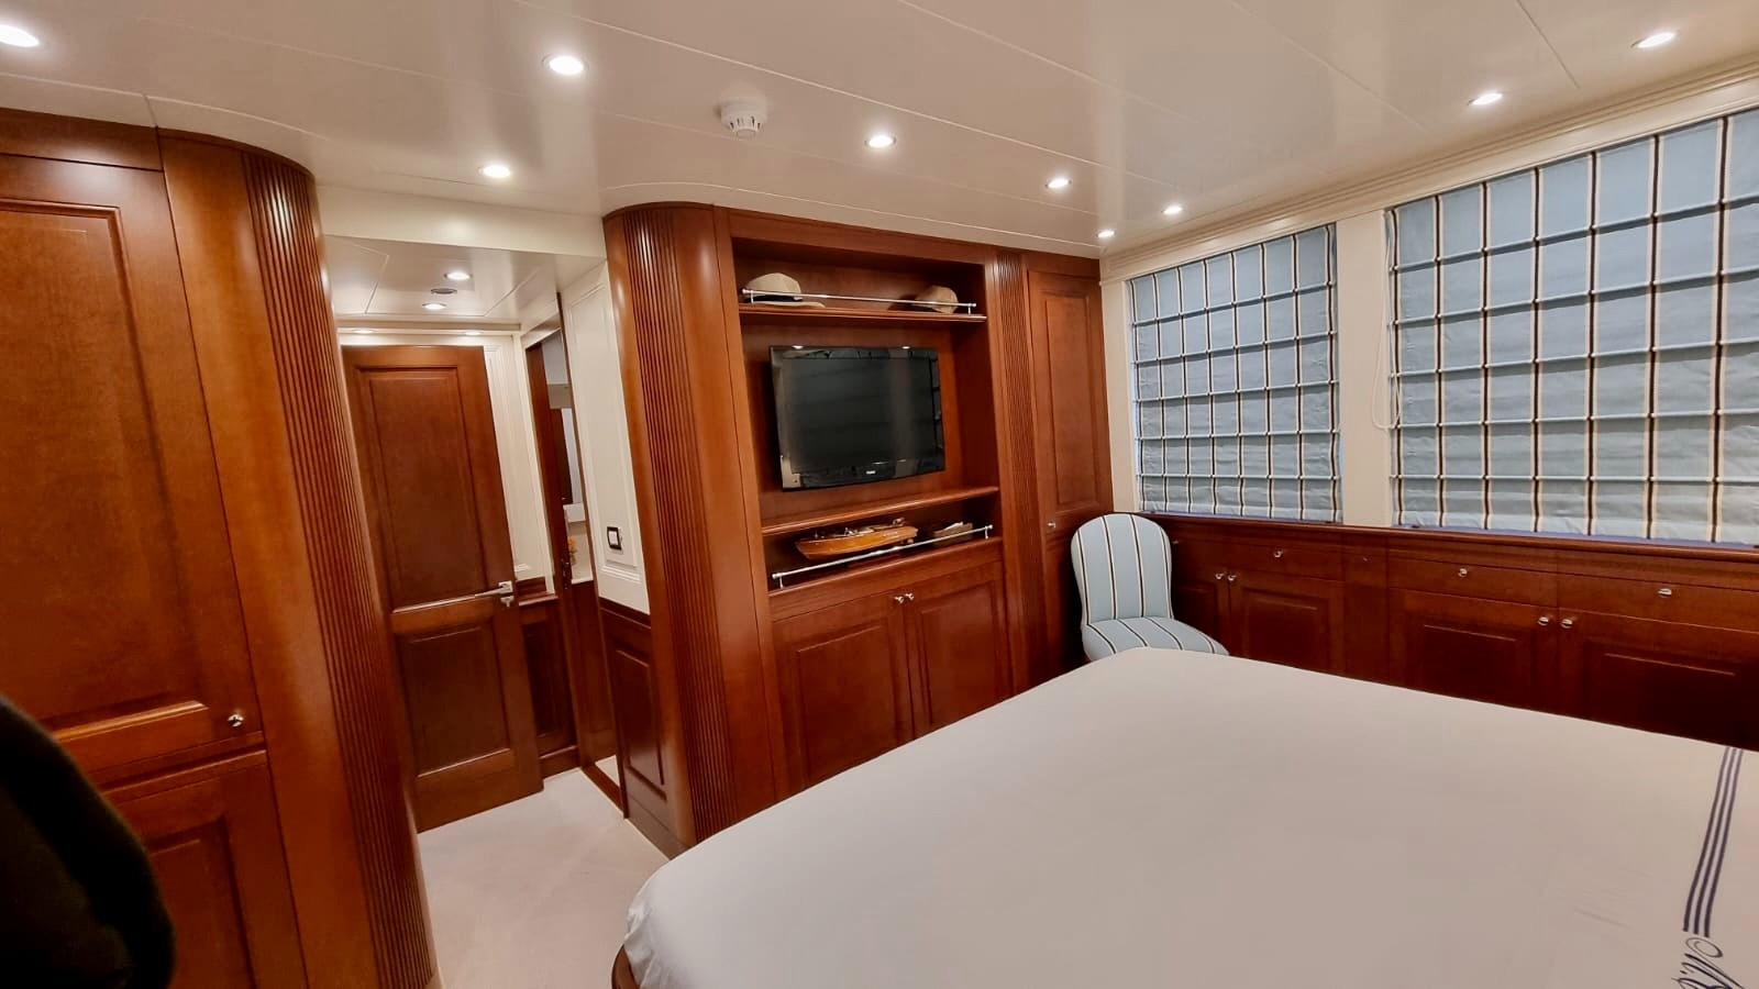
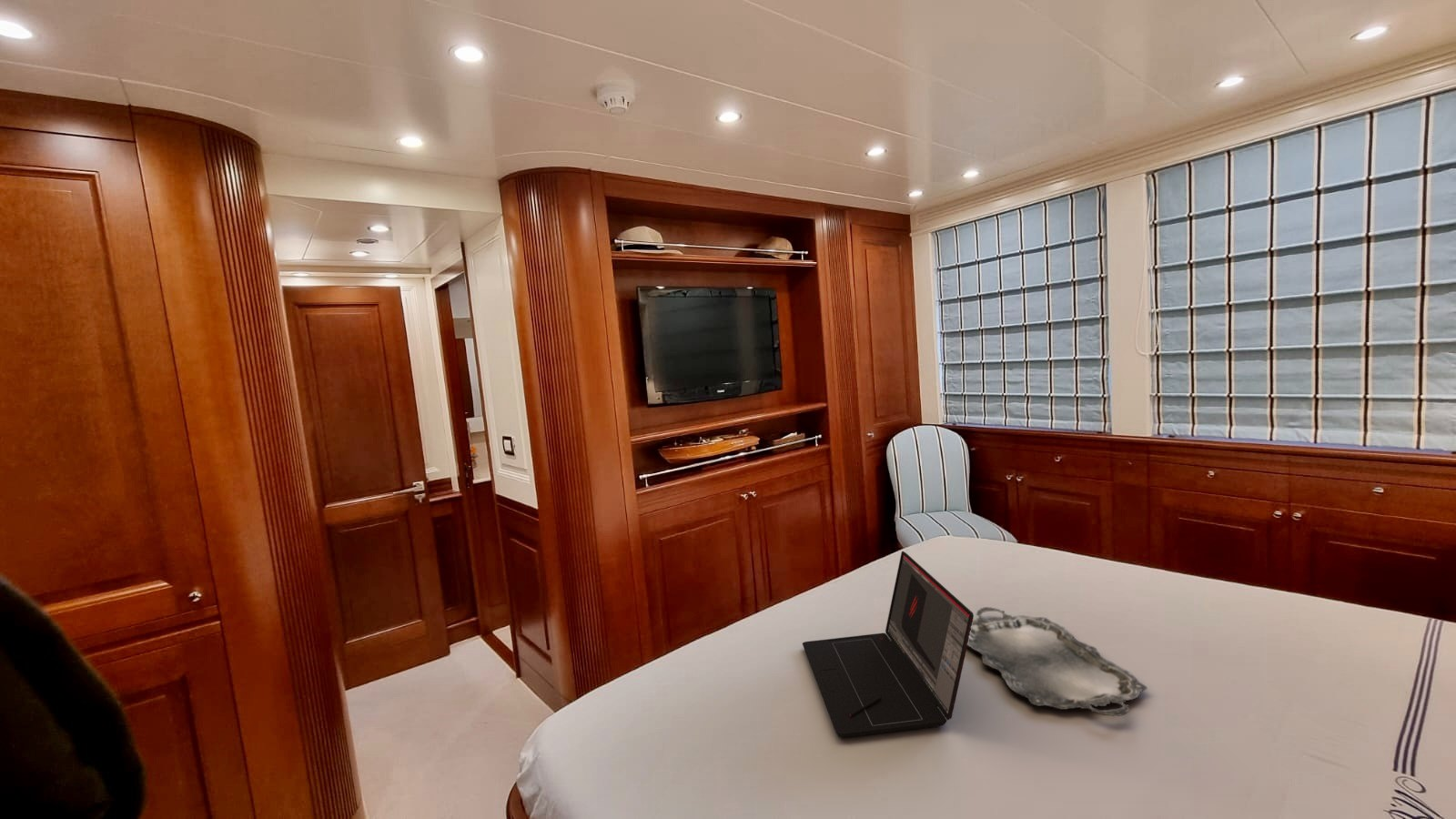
+ laptop [802,551,975,738]
+ serving tray [967,606,1148,717]
